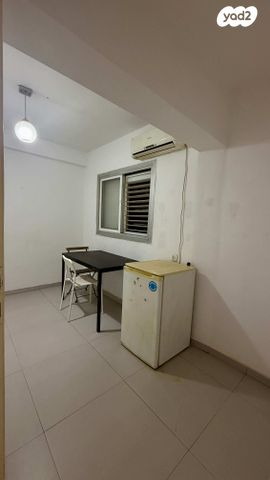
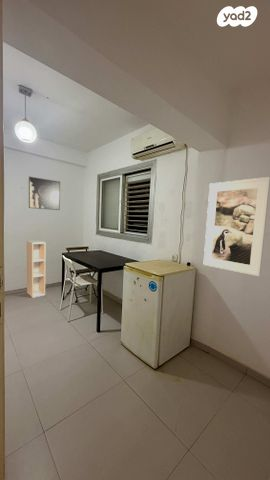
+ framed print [203,176,270,277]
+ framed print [28,176,61,211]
+ shelf unit [26,240,46,299]
